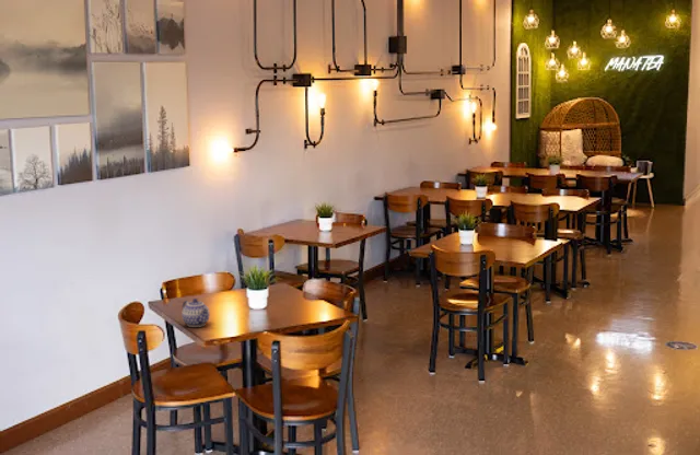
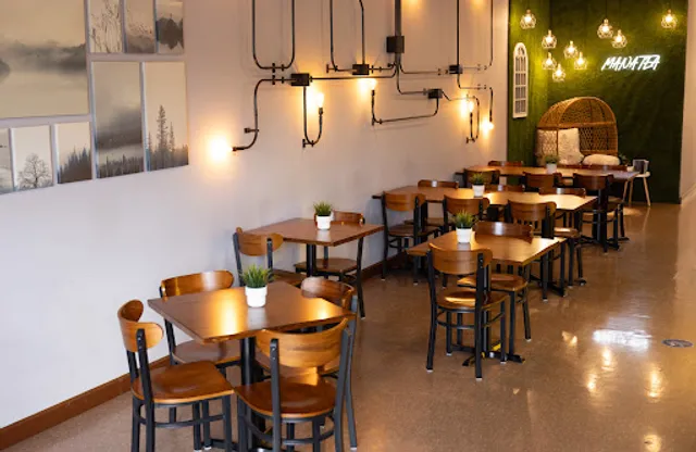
- teapot [180,298,211,328]
